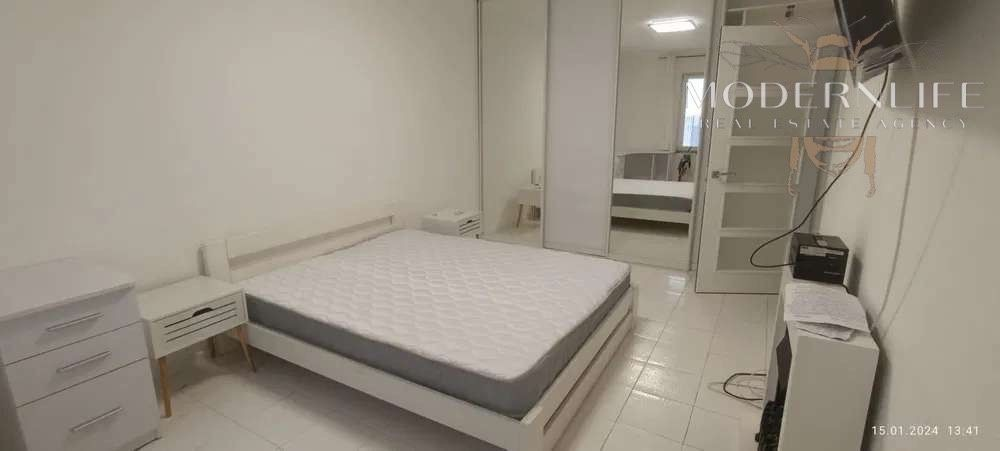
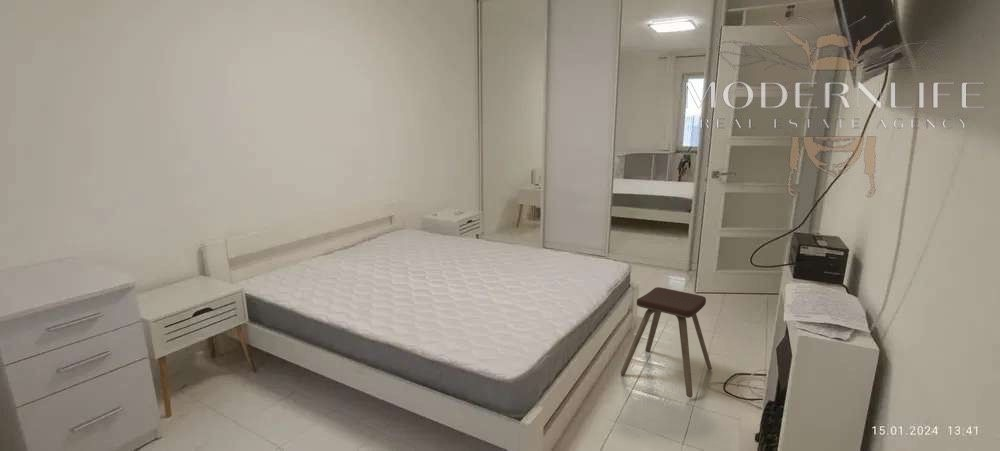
+ music stool [620,286,713,399]
